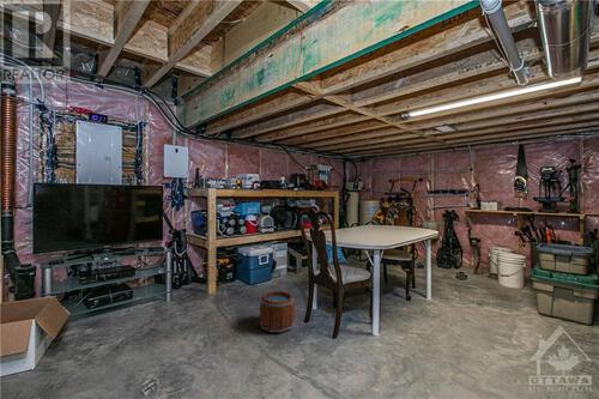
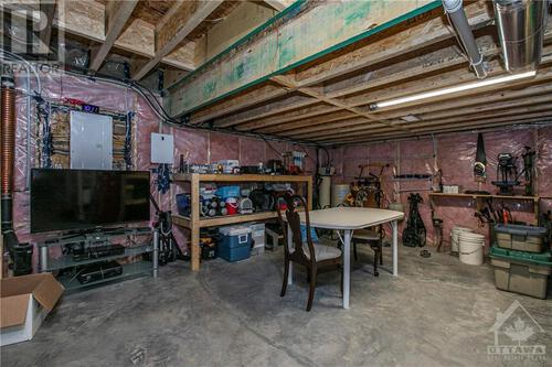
- bucket [259,290,296,334]
